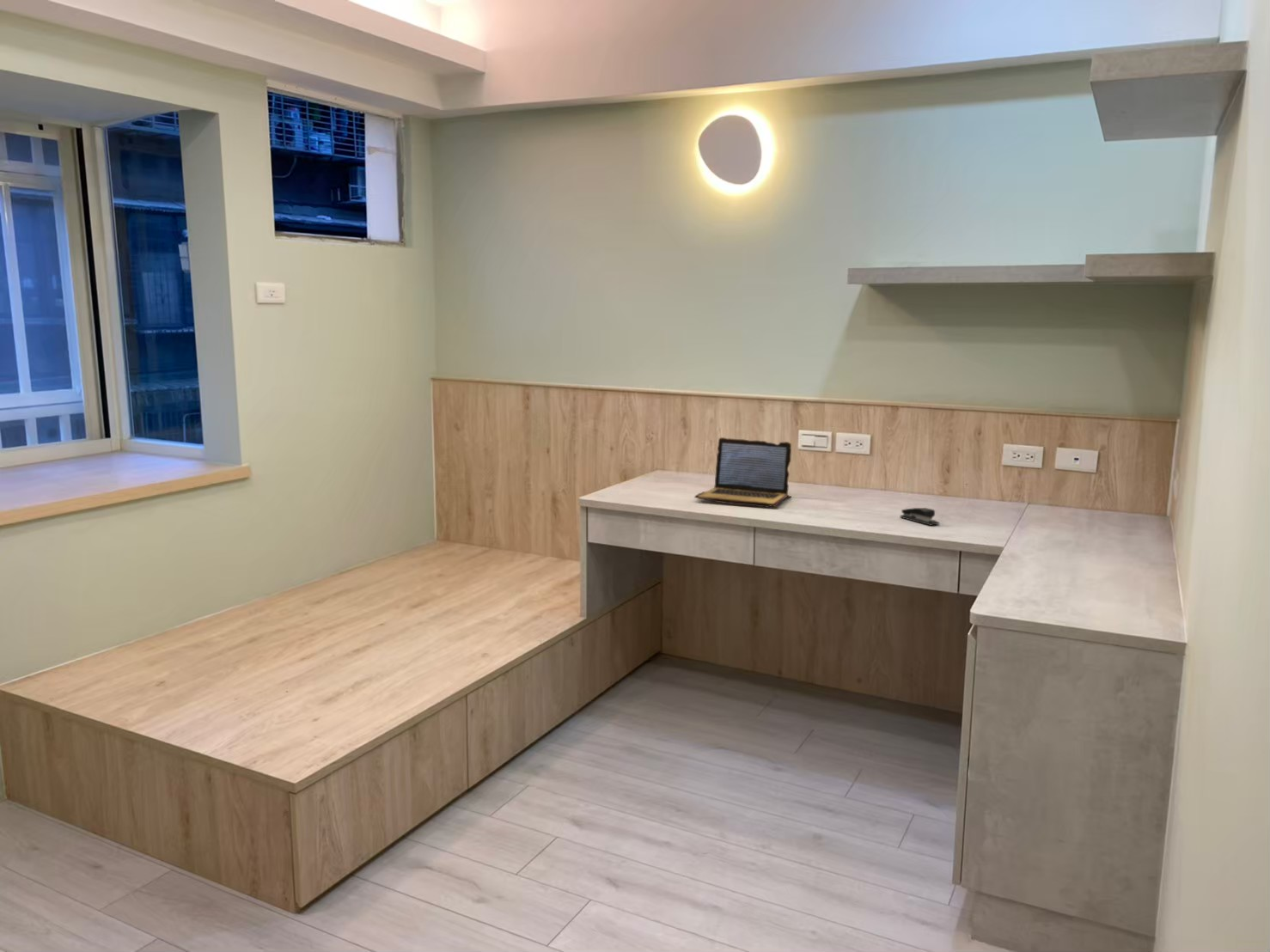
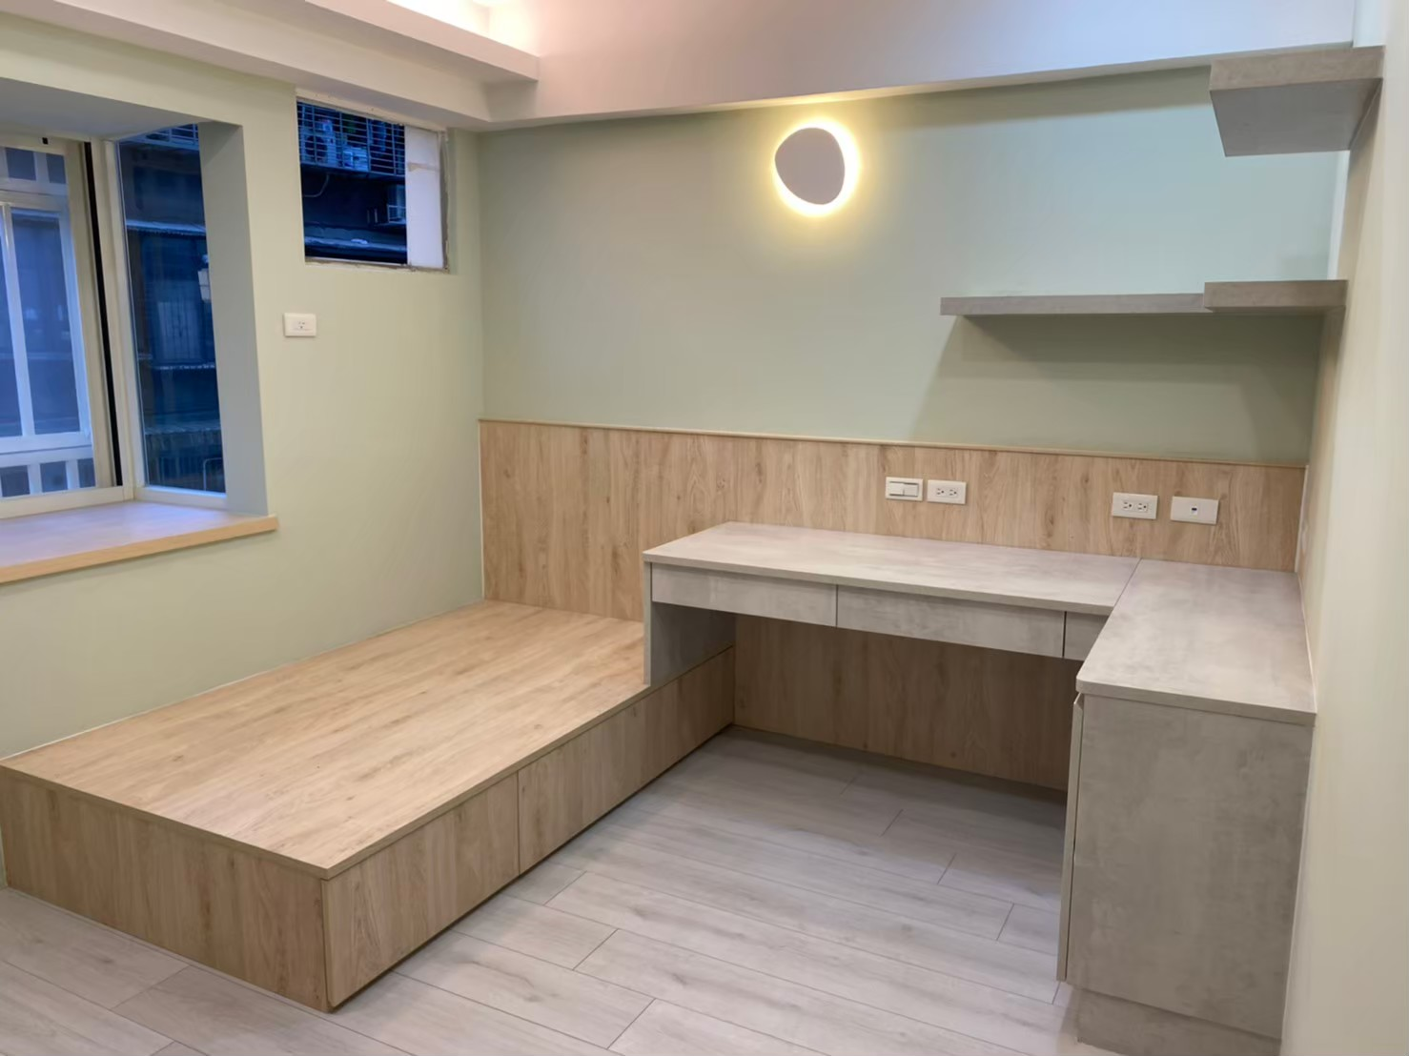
- stapler [899,507,941,527]
- laptop [693,436,792,509]
